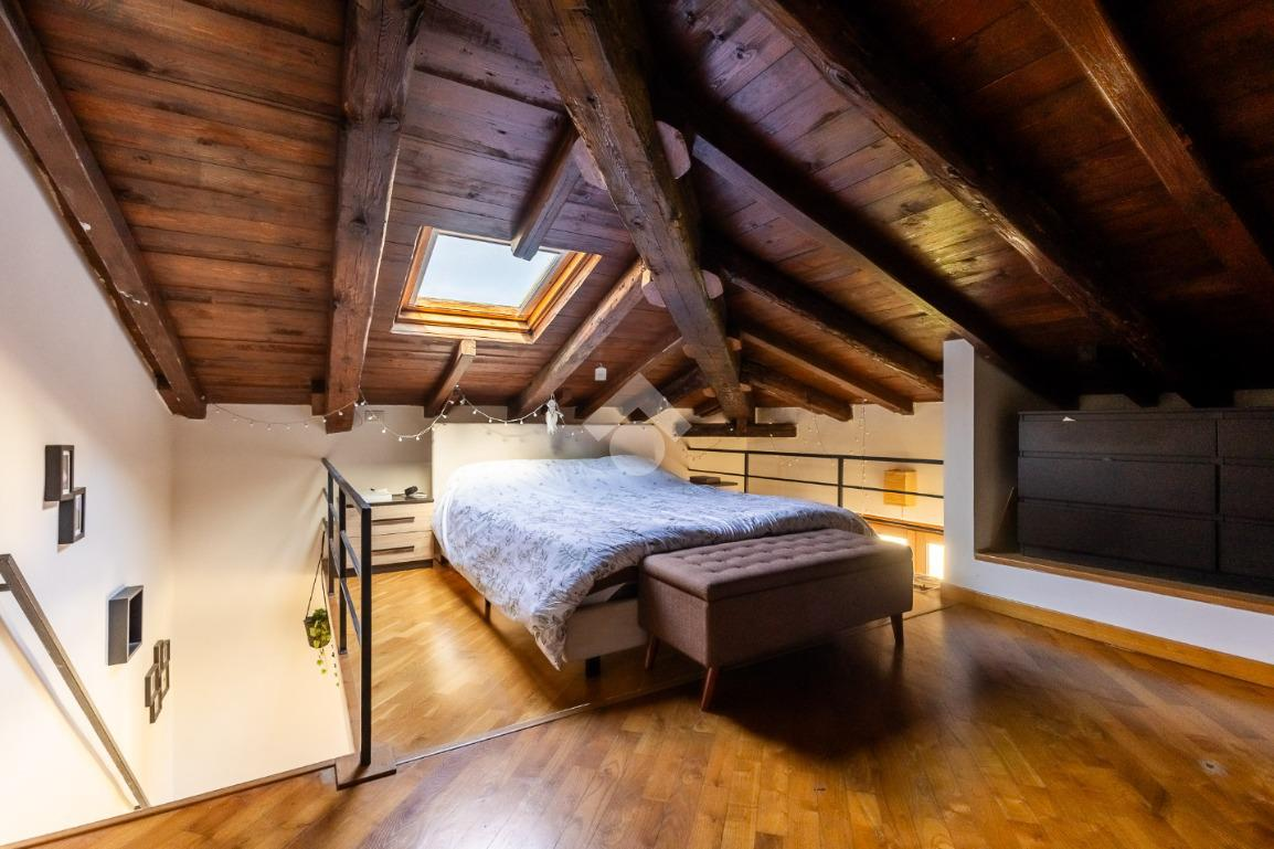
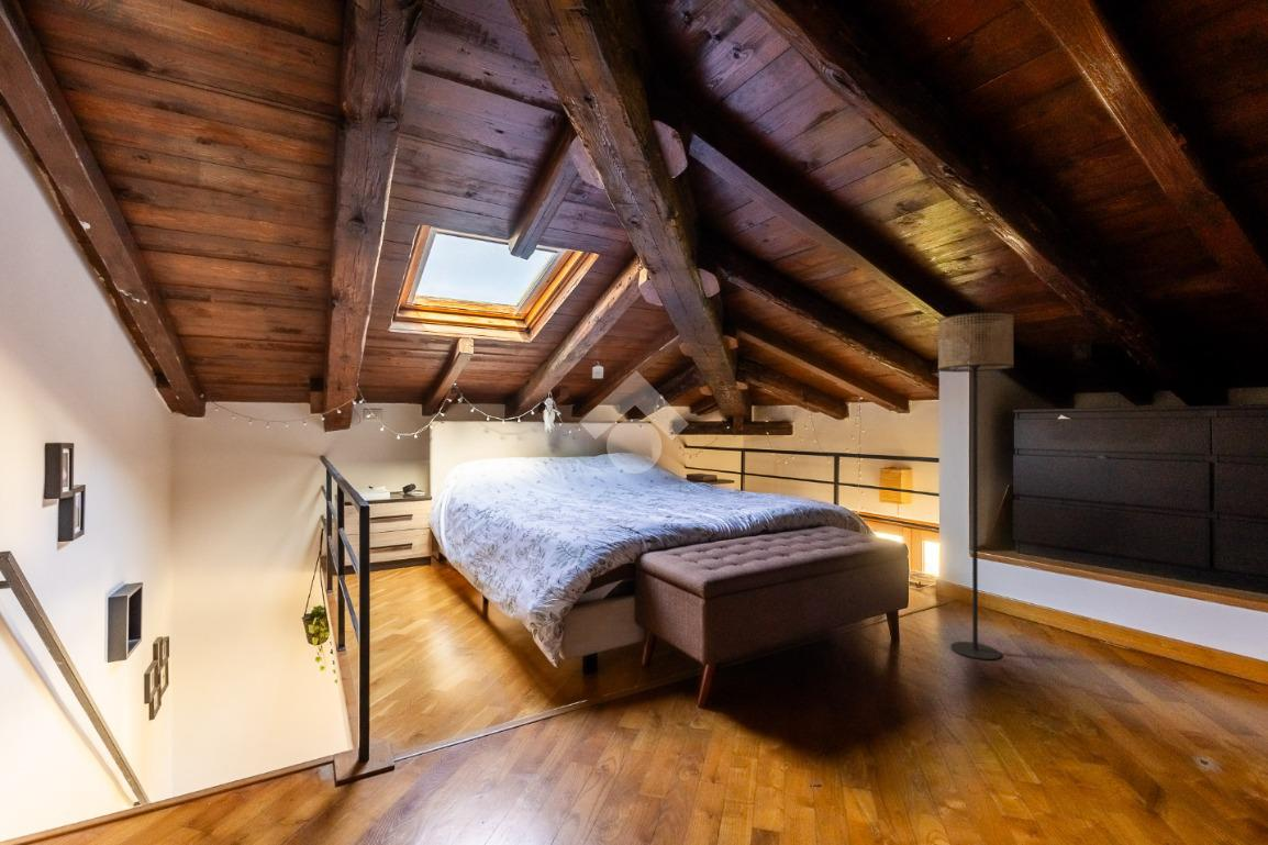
+ floor lamp [937,310,1015,661]
